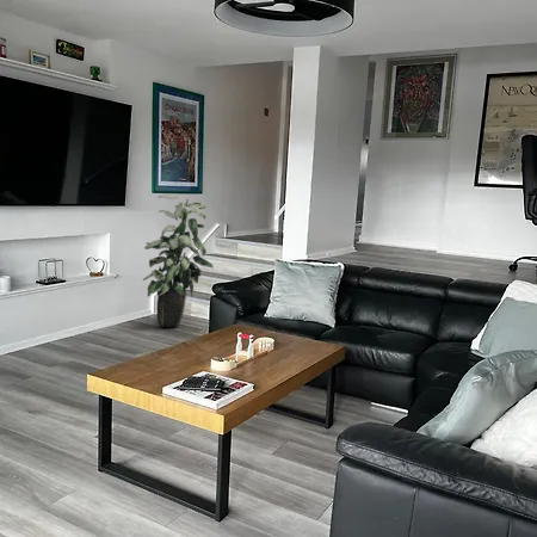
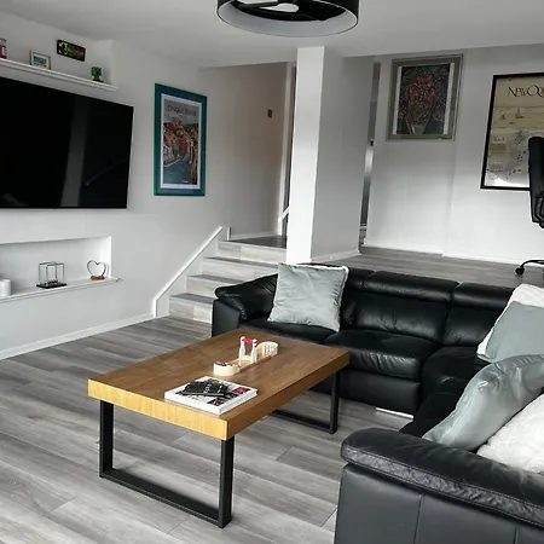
- indoor plant [142,193,214,328]
